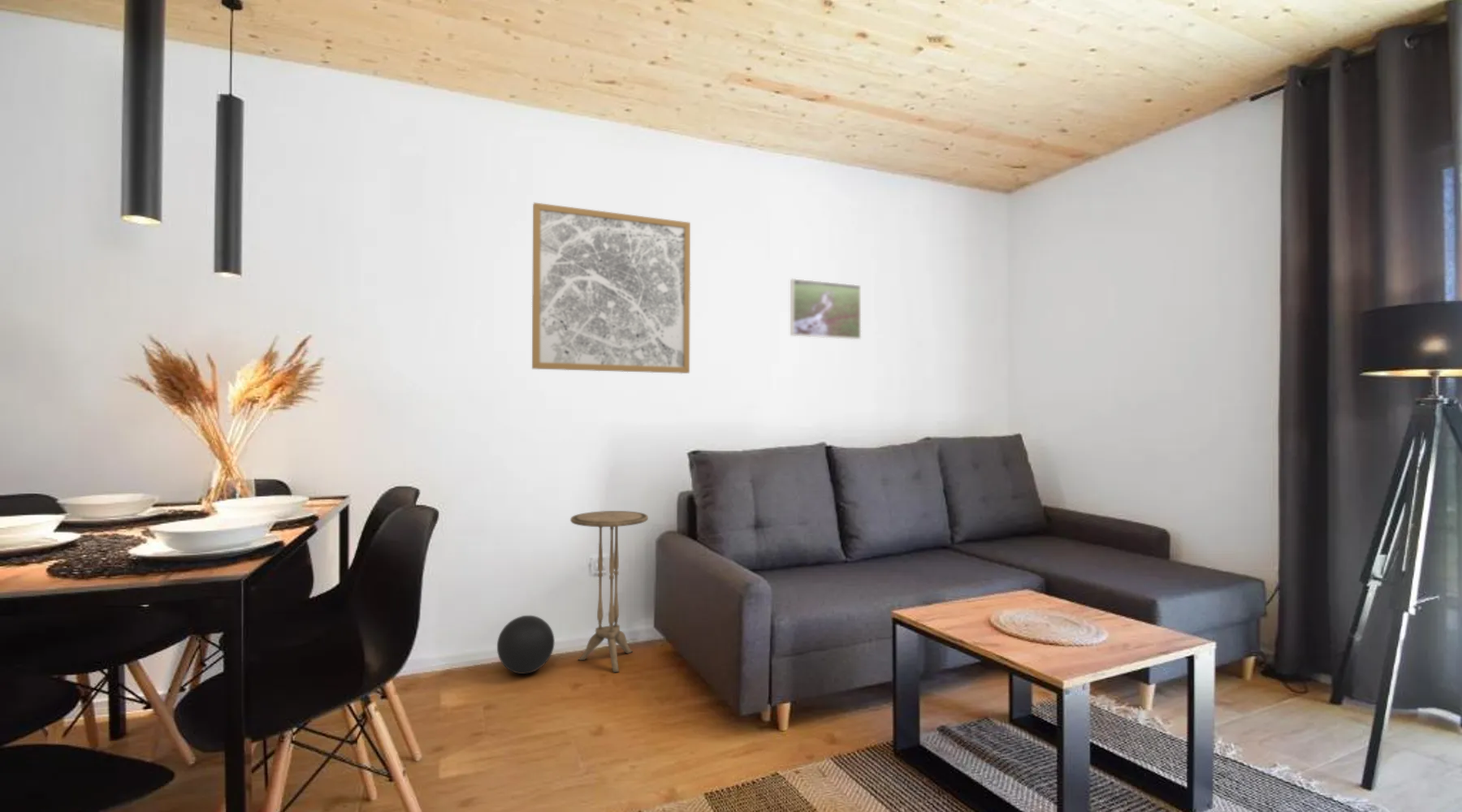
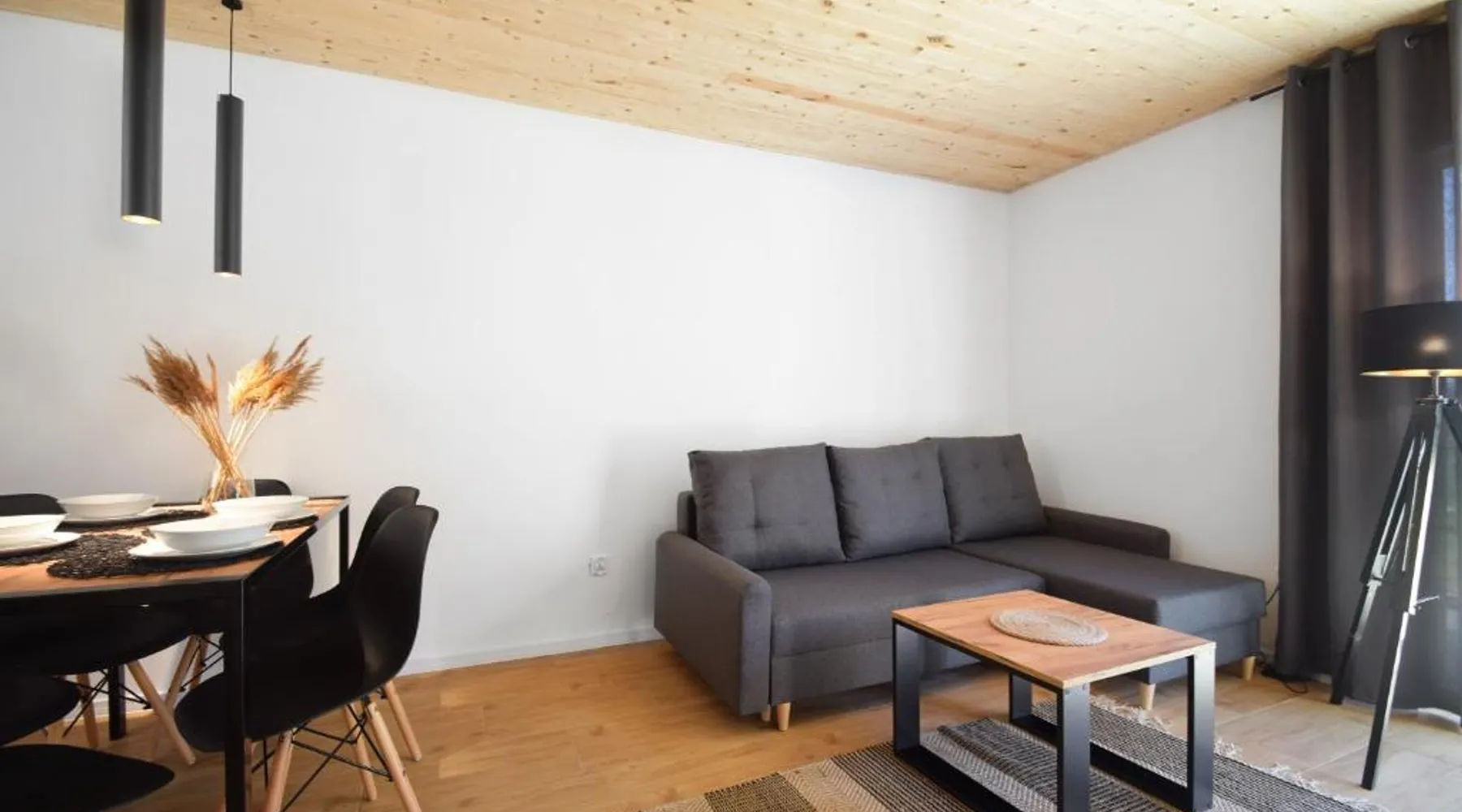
- ball [496,615,556,675]
- wall art [531,201,691,374]
- side table [569,510,649,673]
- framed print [789,278,862,340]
